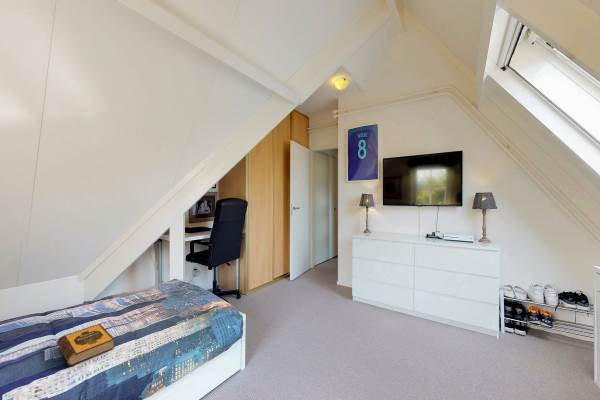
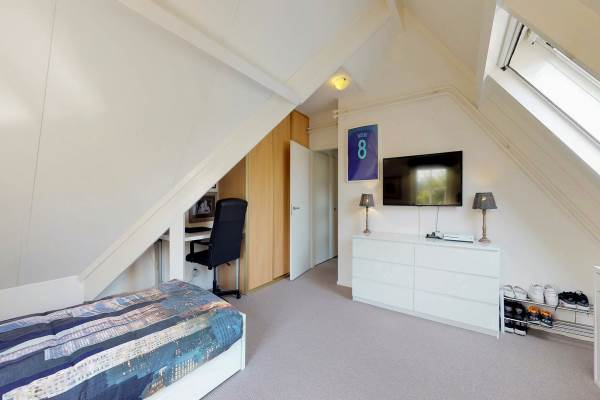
- hardback book [56,323,115,366]
